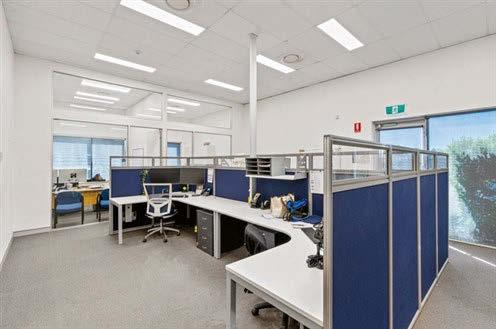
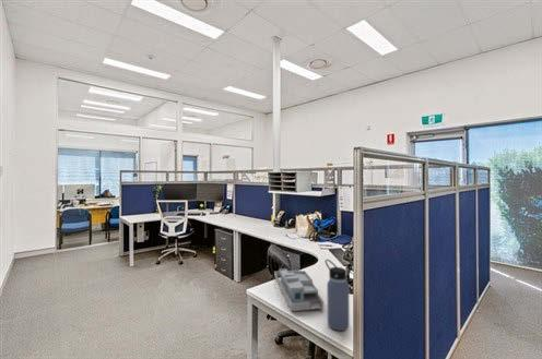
+ water bottle [323,259,350,332]
+ desk organizer [273,267,325,312]
